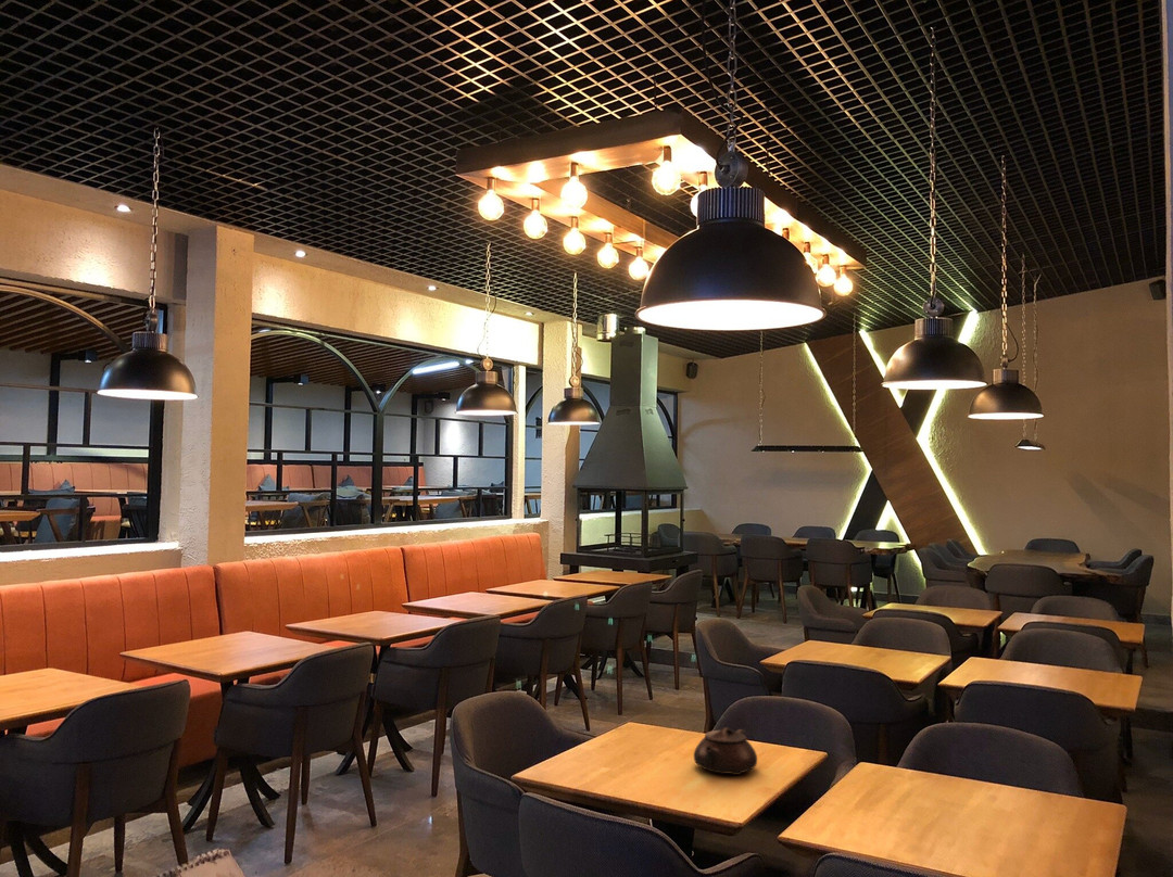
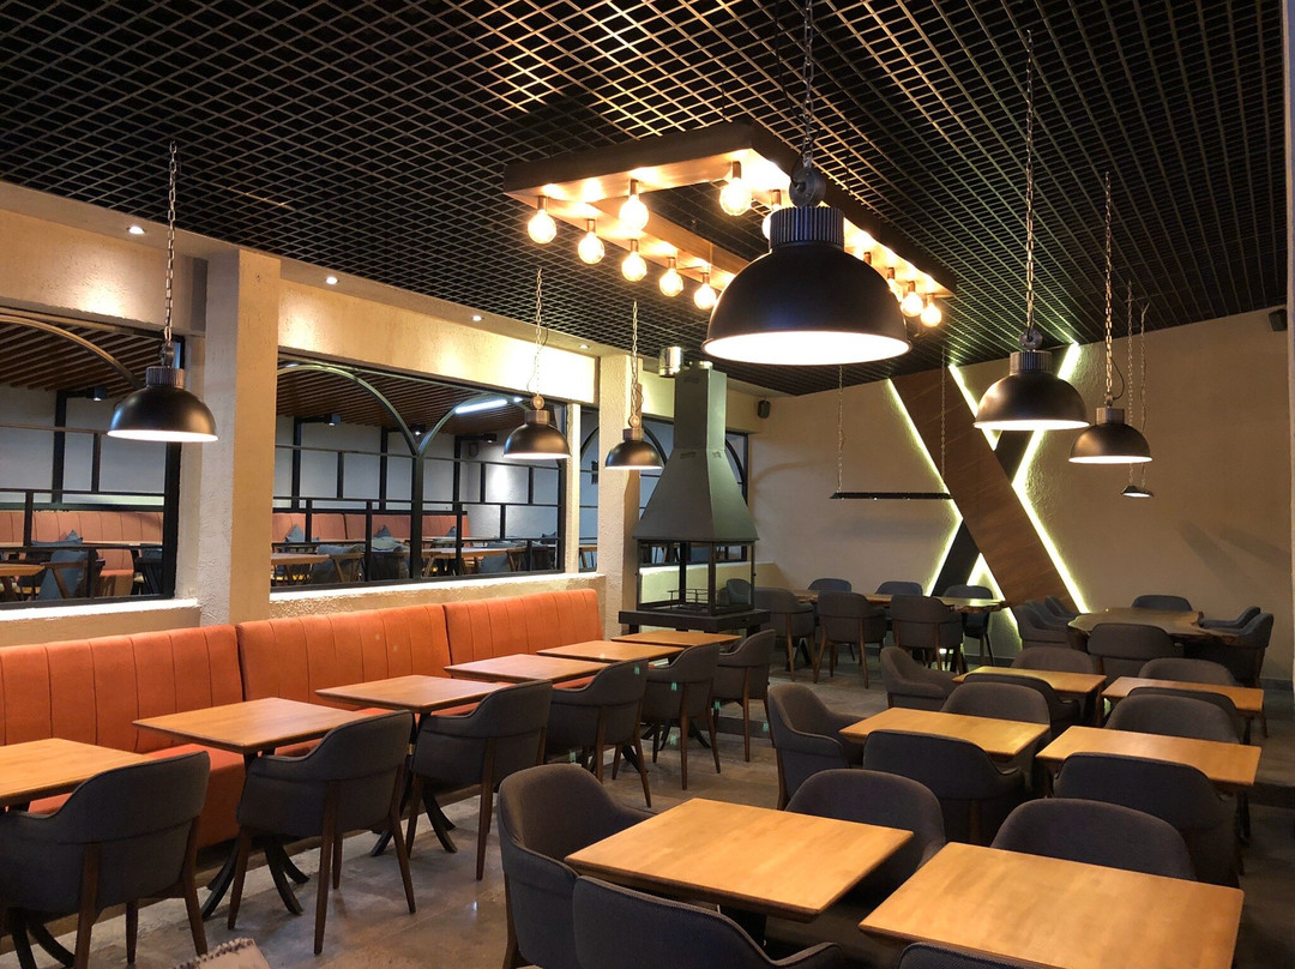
- teapot [693,726,758,776]
